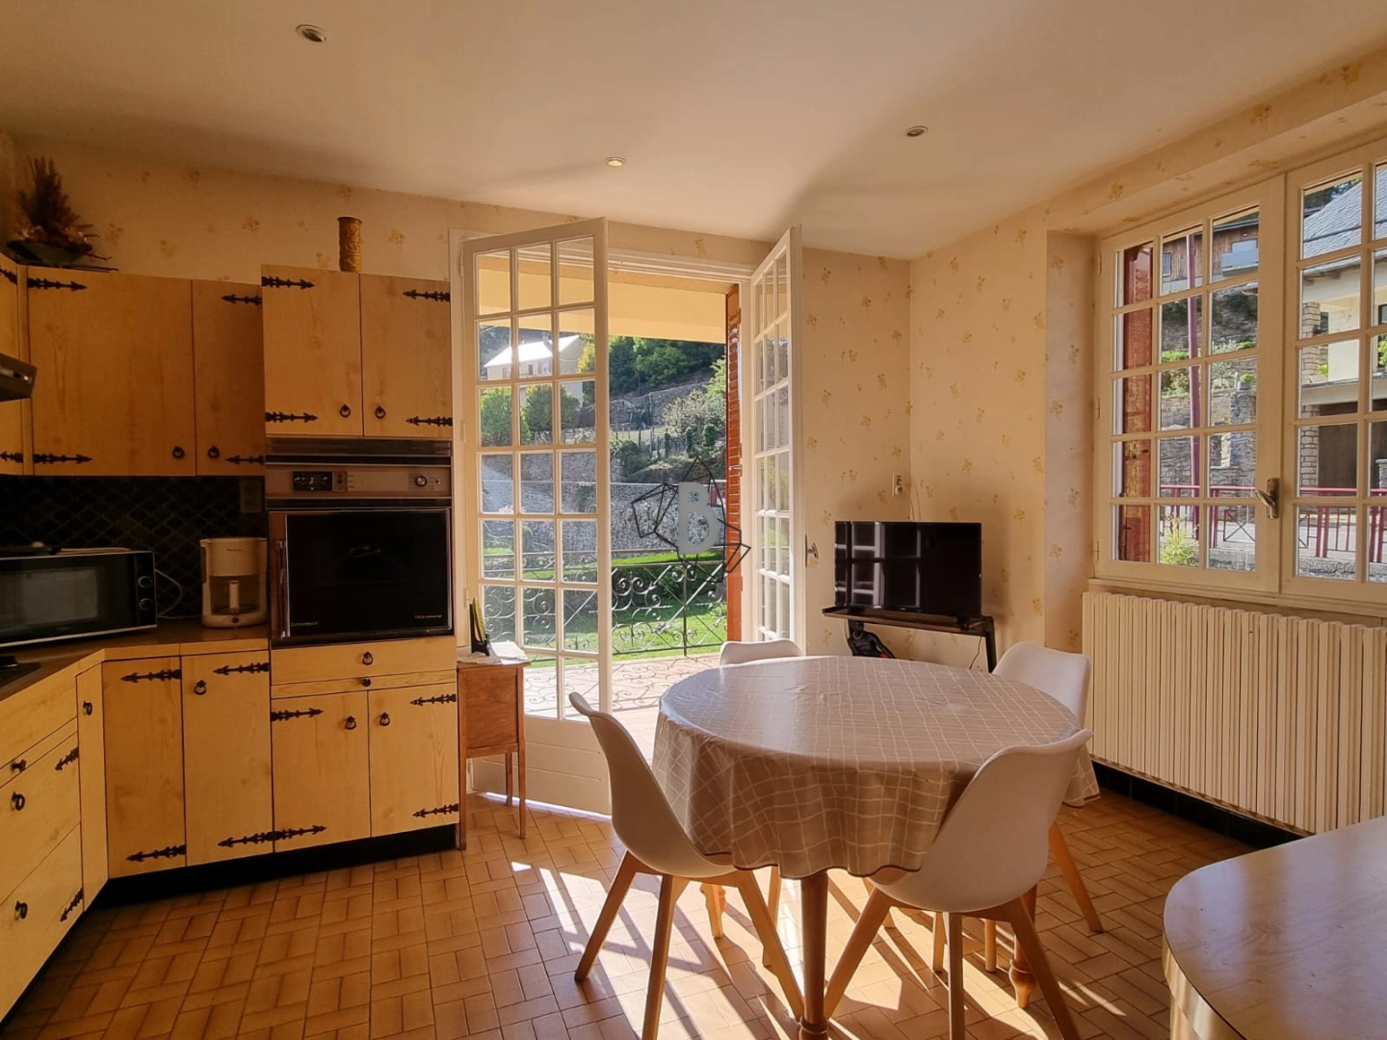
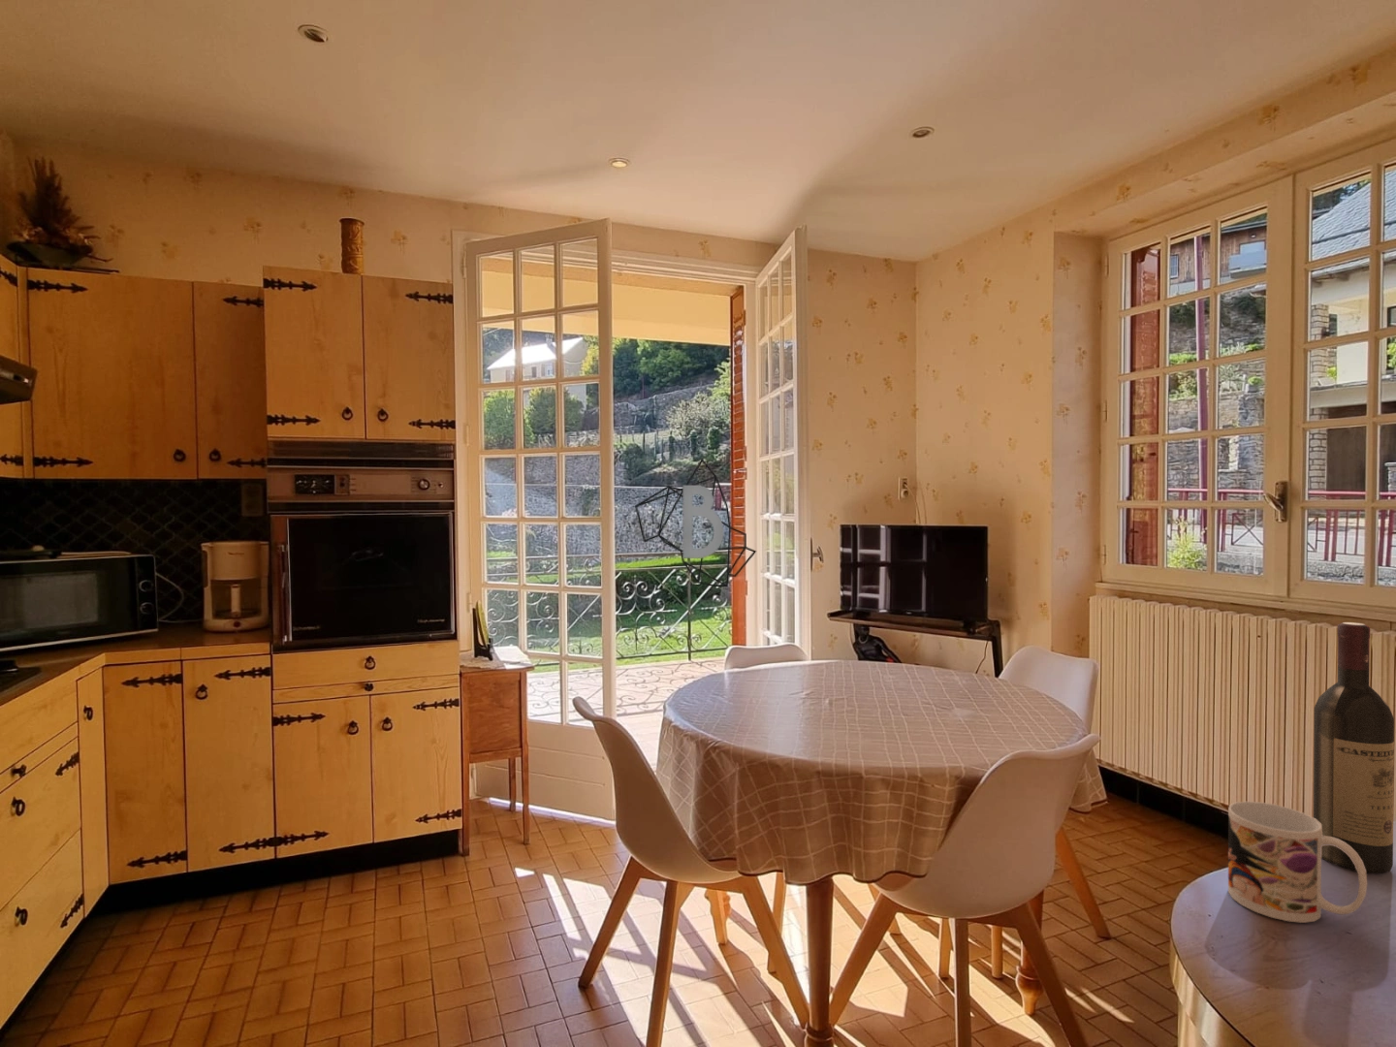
+ mug [1228,801,1367,924]
+ wine bottle [1312,621,1395,874]
